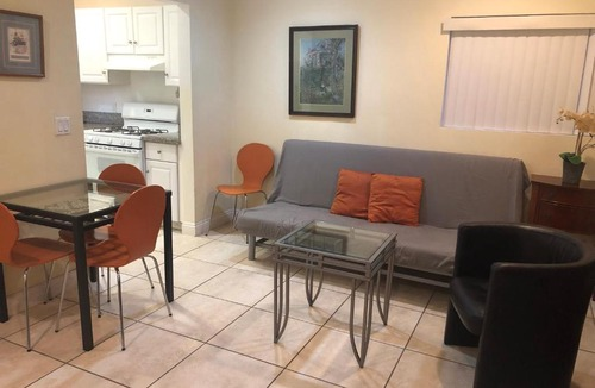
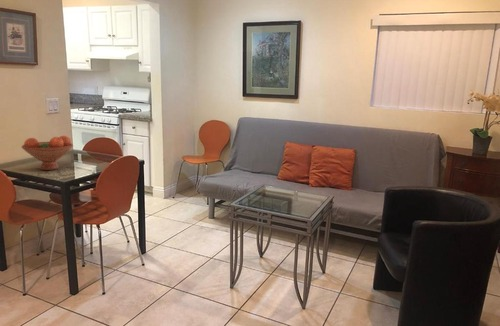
+ fruit bowl [21,135,74,171]
